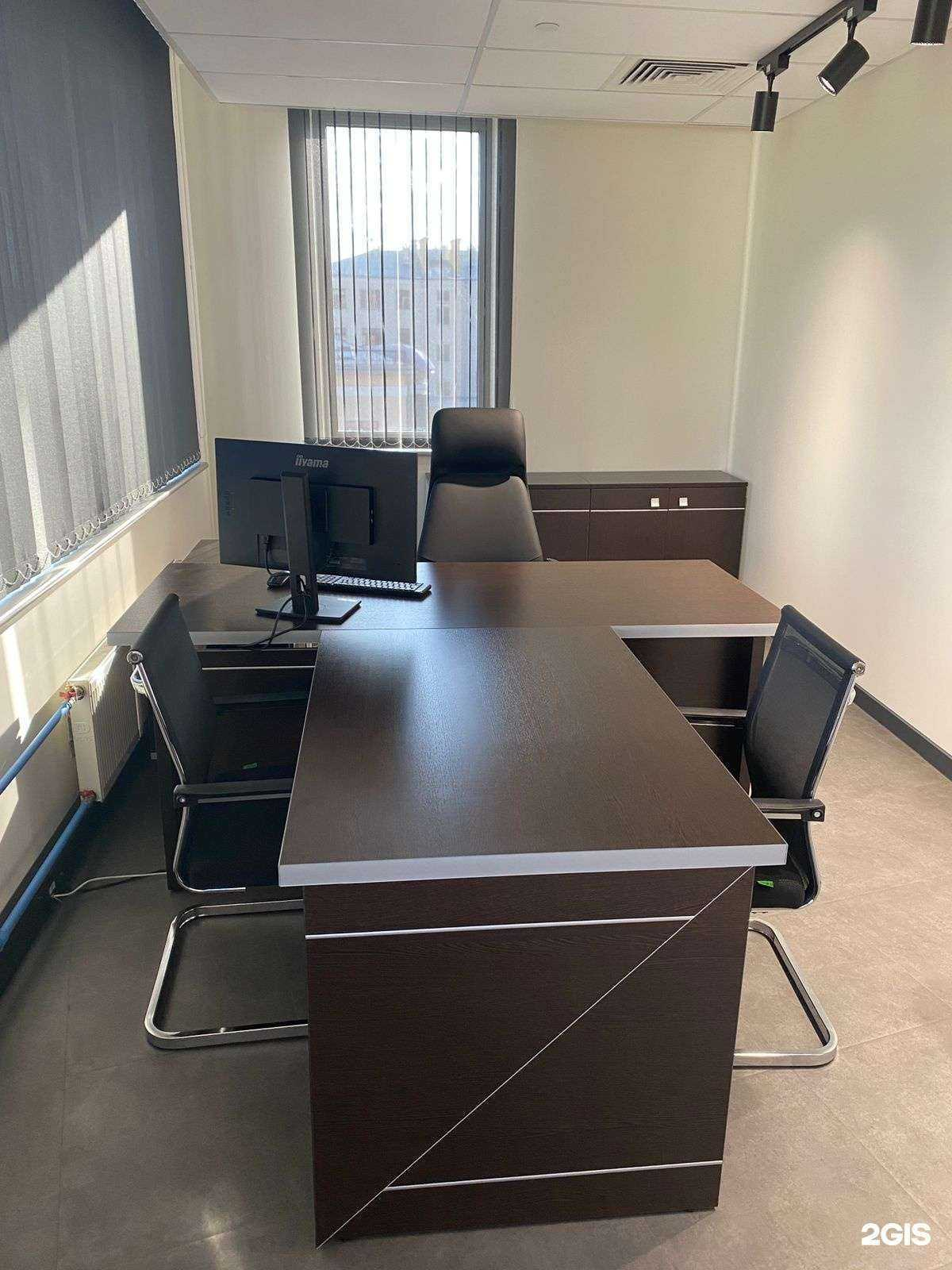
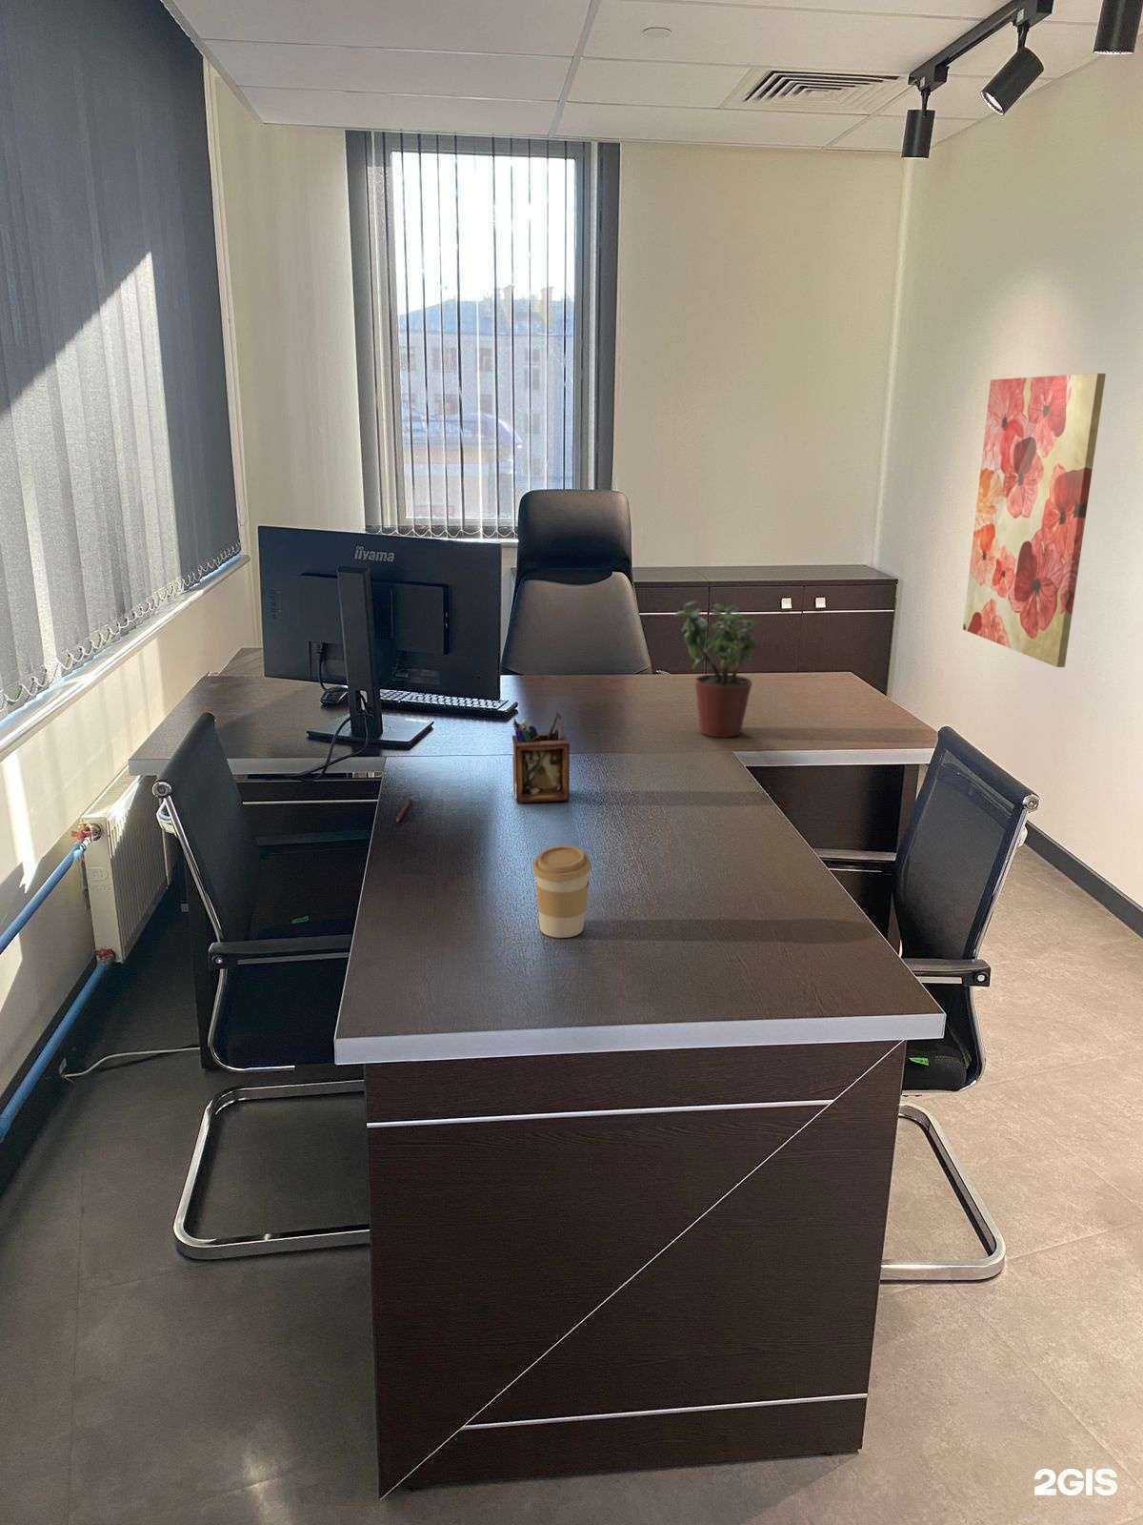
+ wall art [962,372,1107,668]
+ desk organizer [511,712,570,803]
+ coffee cup [532,844,592,939]
+ pen [395,796,413,823]
+ potted plant [674,599,761,738]
